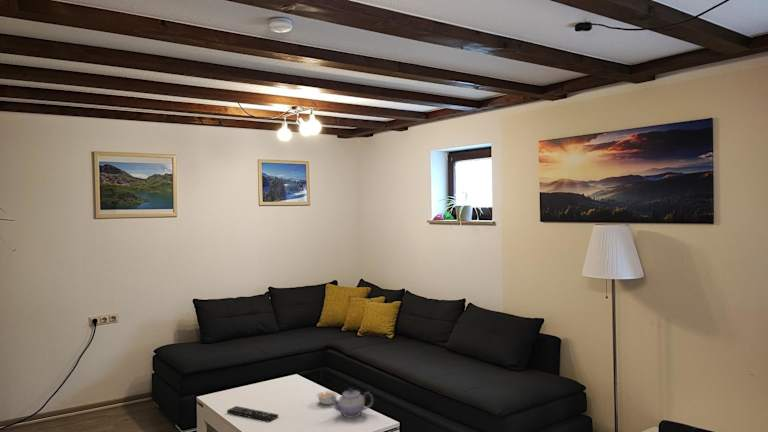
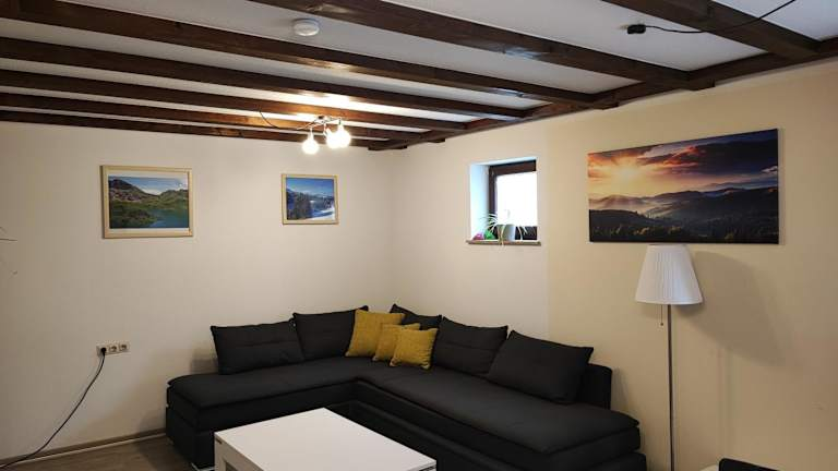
- teapot [329,387,374,419]
- legume [315,387,339,406]
- remote control [226,405,279,423]
